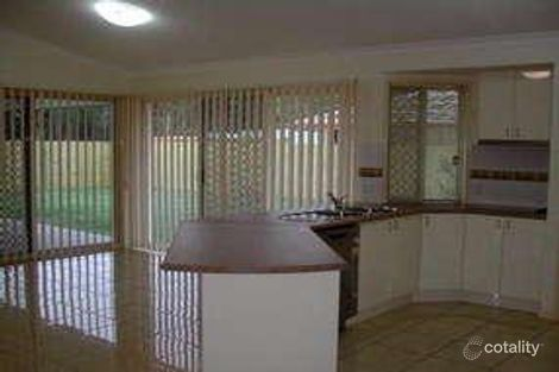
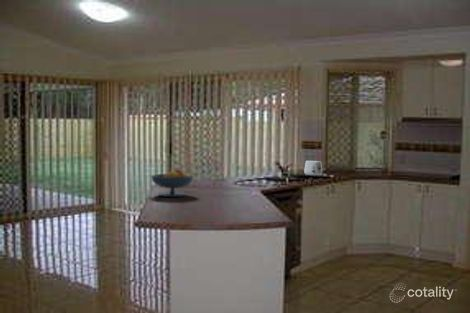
+ toaster [303,160,323,178]
+ fruit bowl [150,168,195,198]
